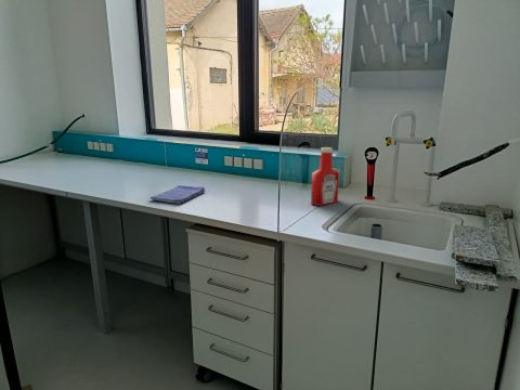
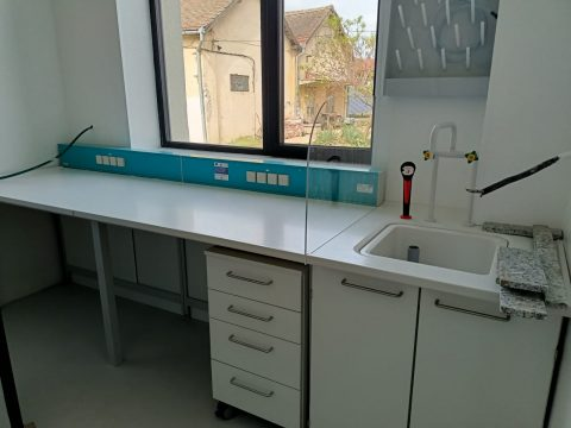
- dish towel [148,184,206,205]
- soap bottle [310,146,340,207]
